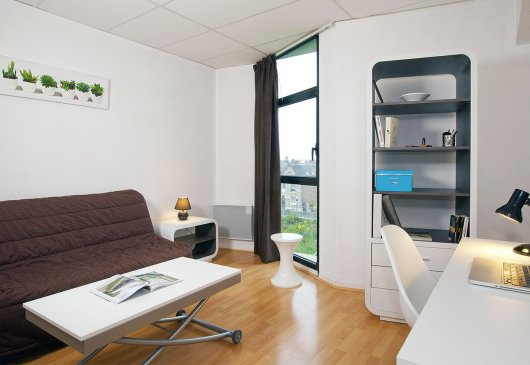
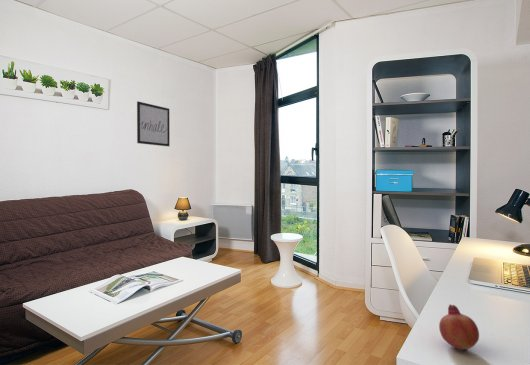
+ wall art [136,100,171,147]
+ fruit [438,304,480,352]
